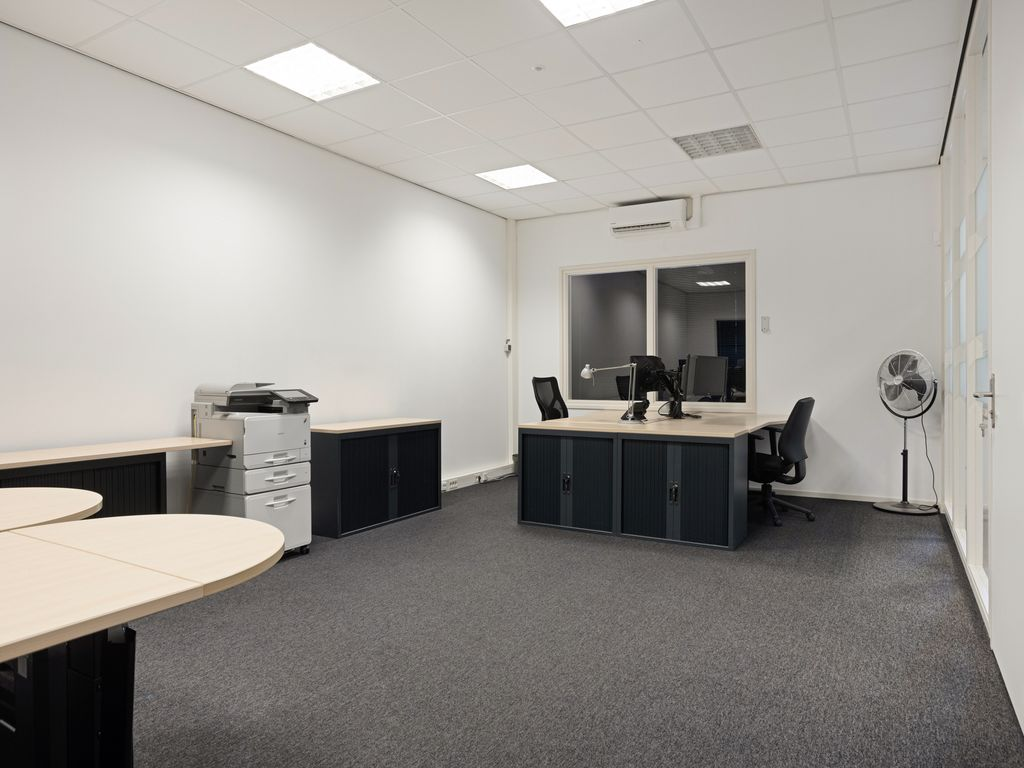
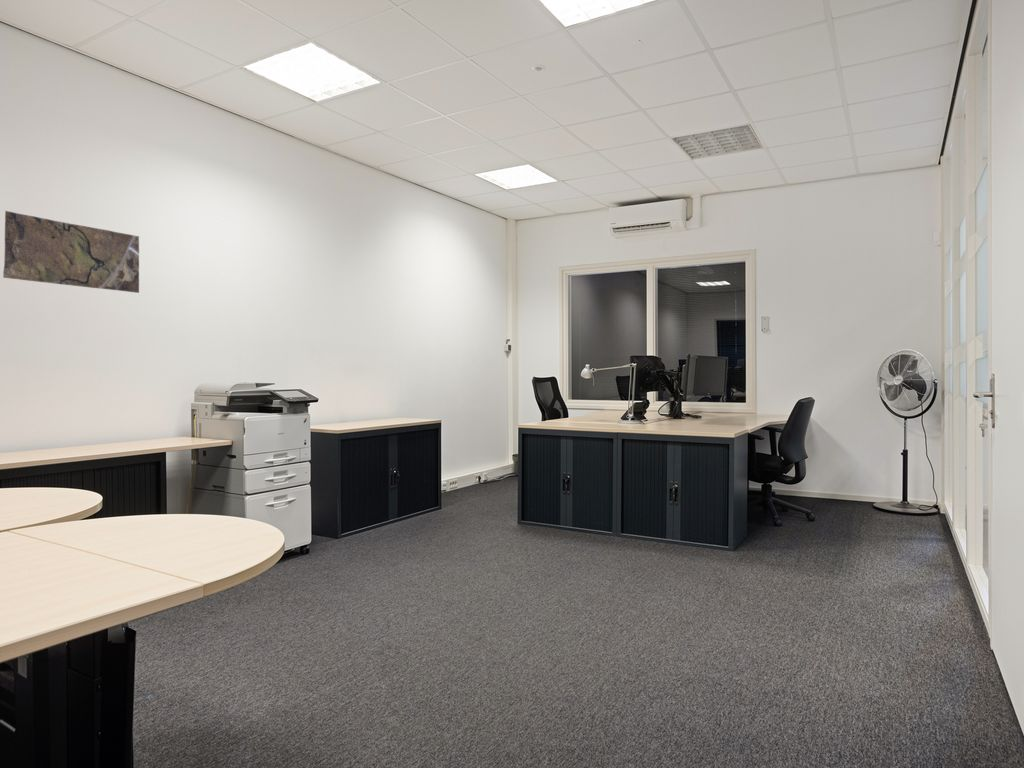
+ map [2,210,140,294]
